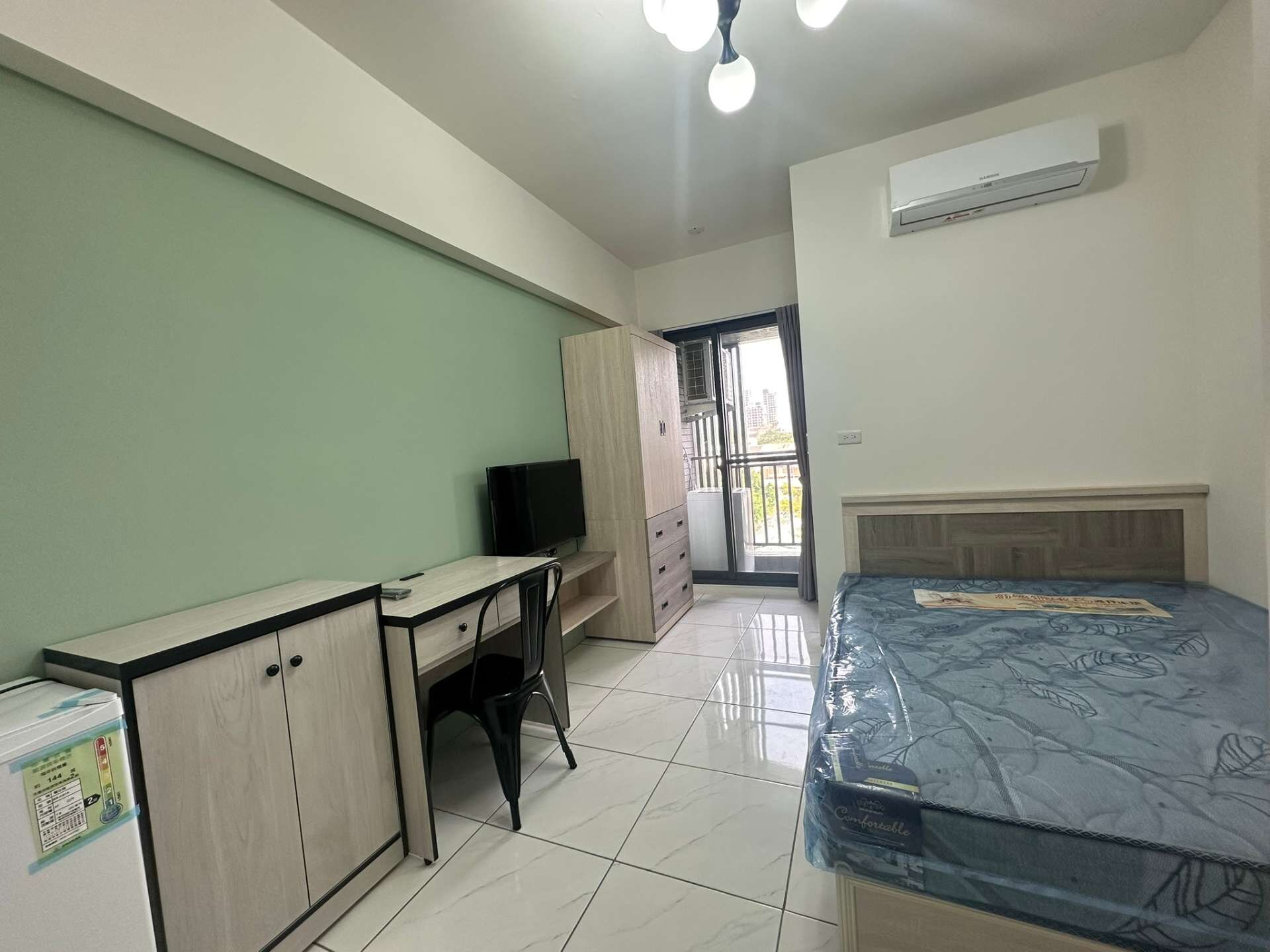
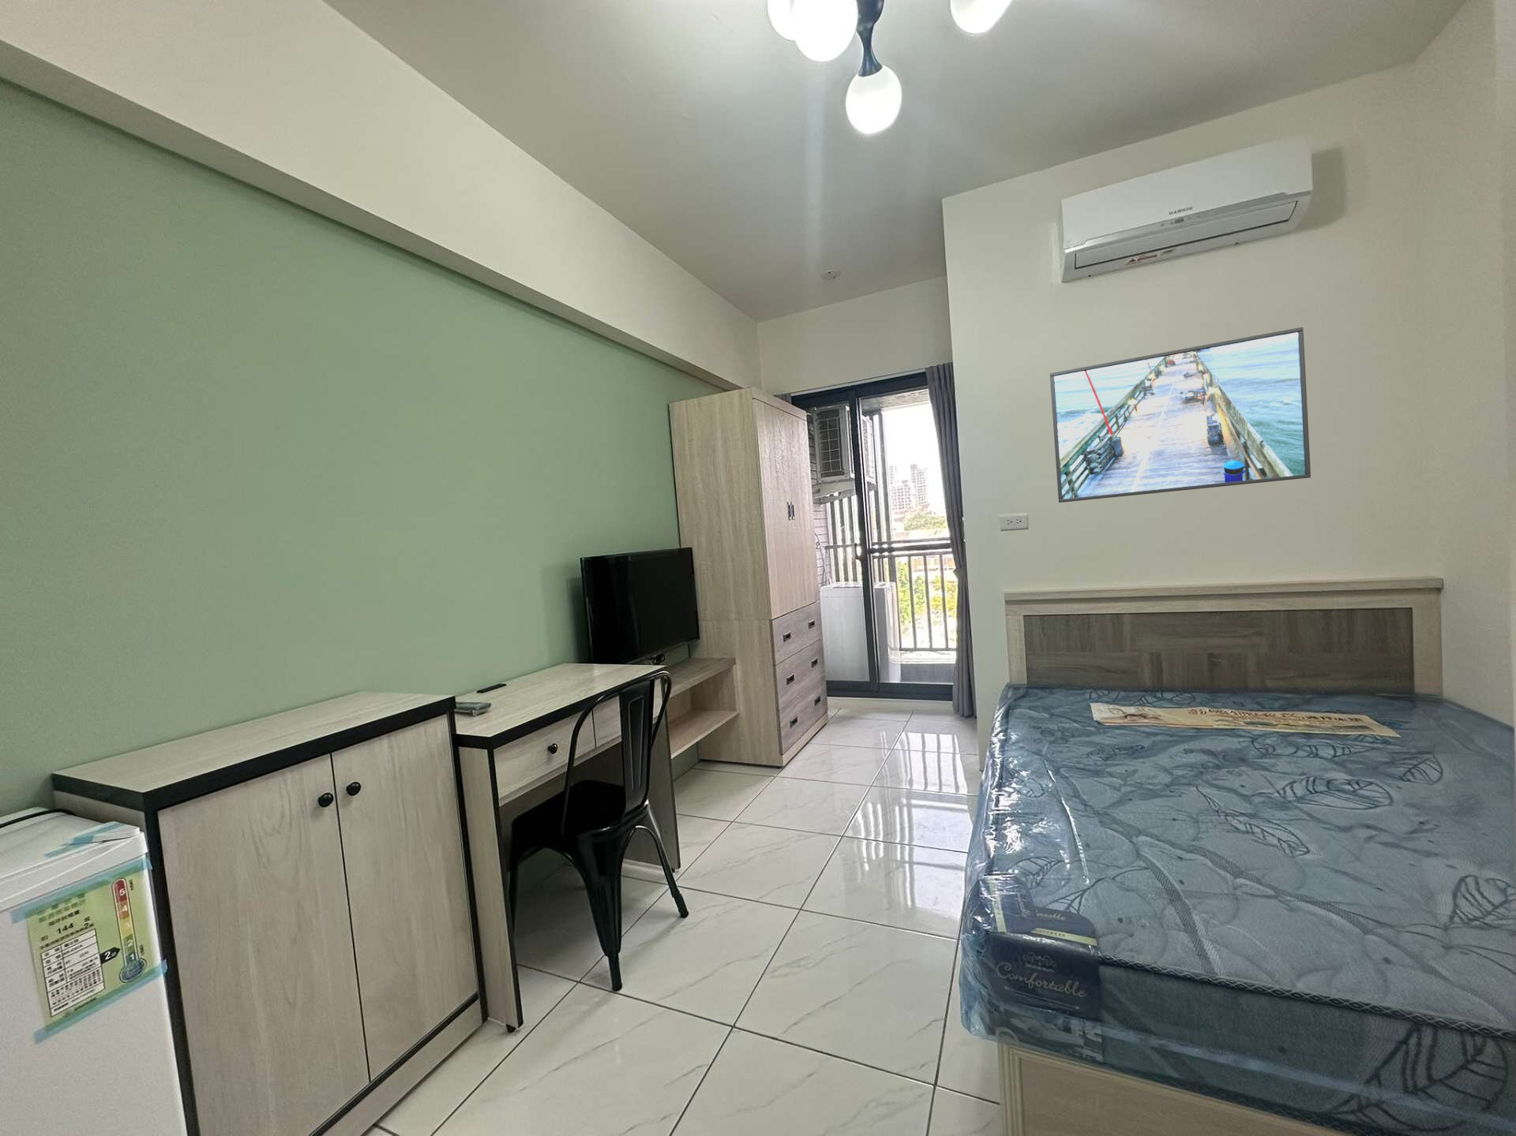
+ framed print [1049,327,1312,504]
